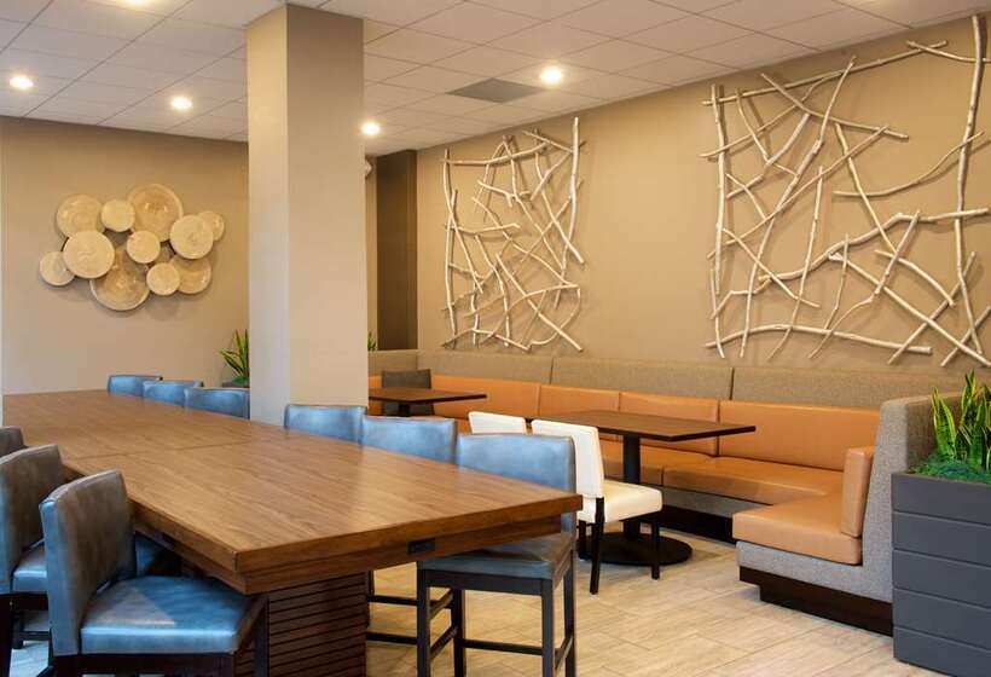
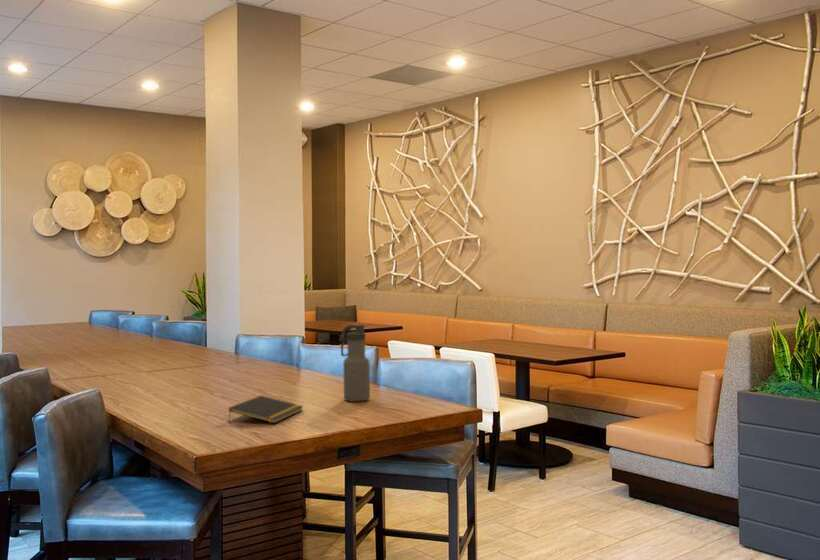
+ notepad [227,394,305,424]
+ water bottle [340,324,371,402]
